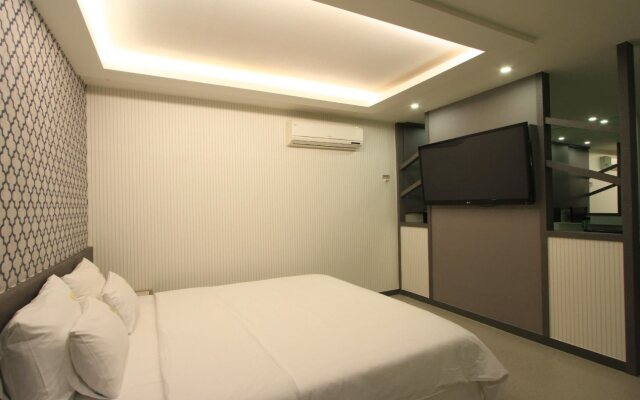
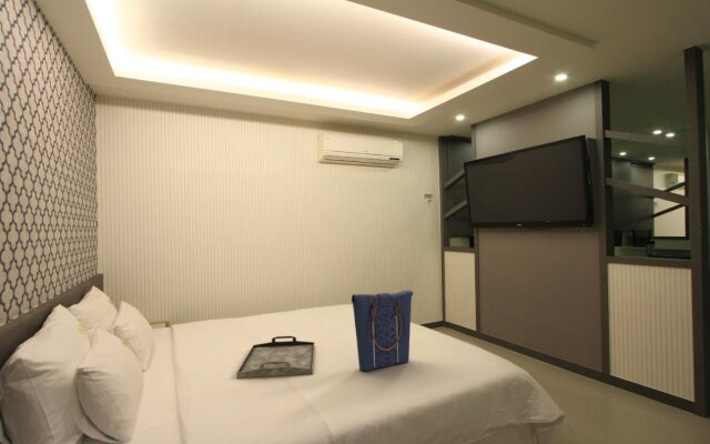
+ serving tray [235,335,316,379]
+ tote bag [351,289,414,372]
